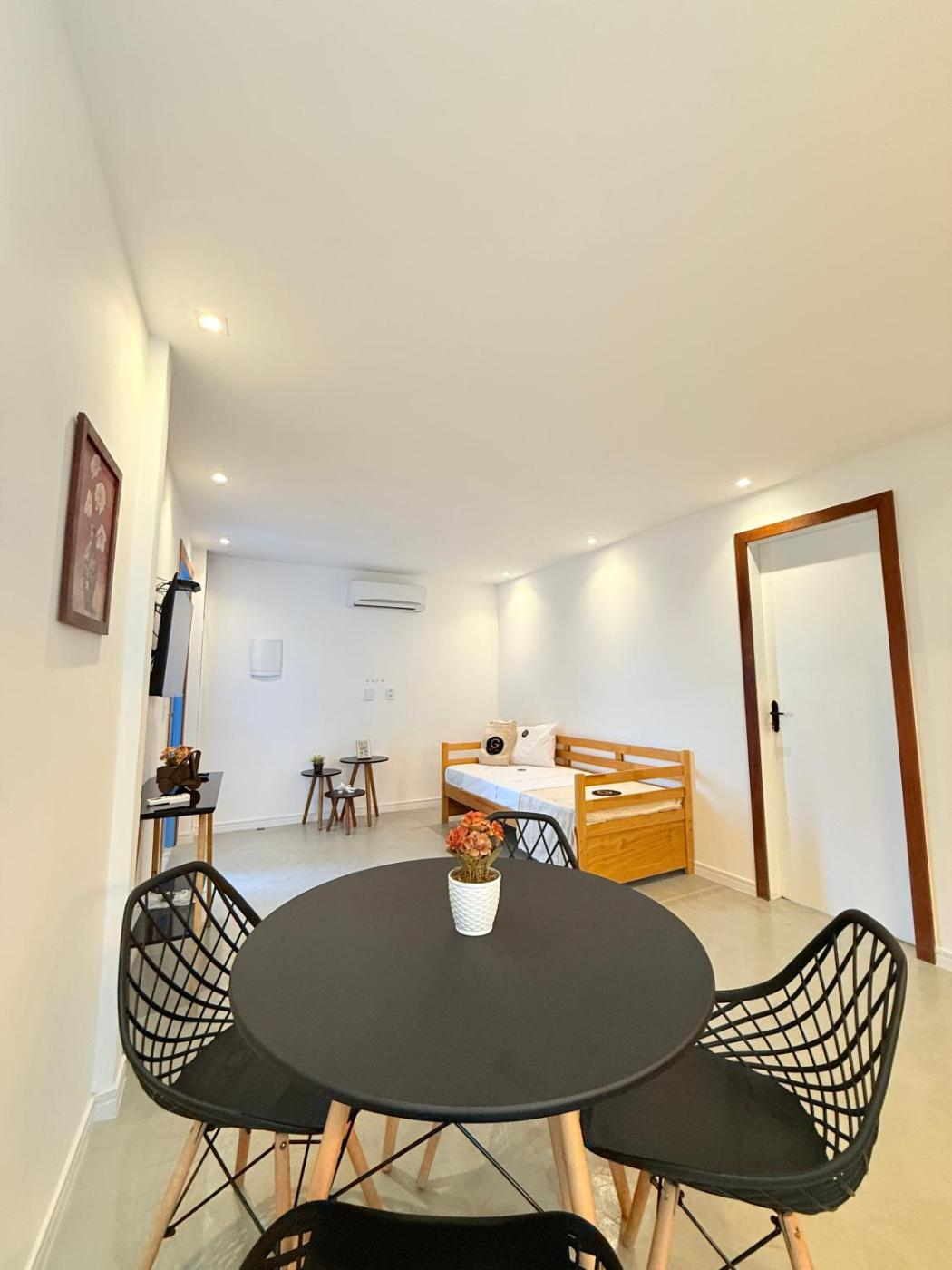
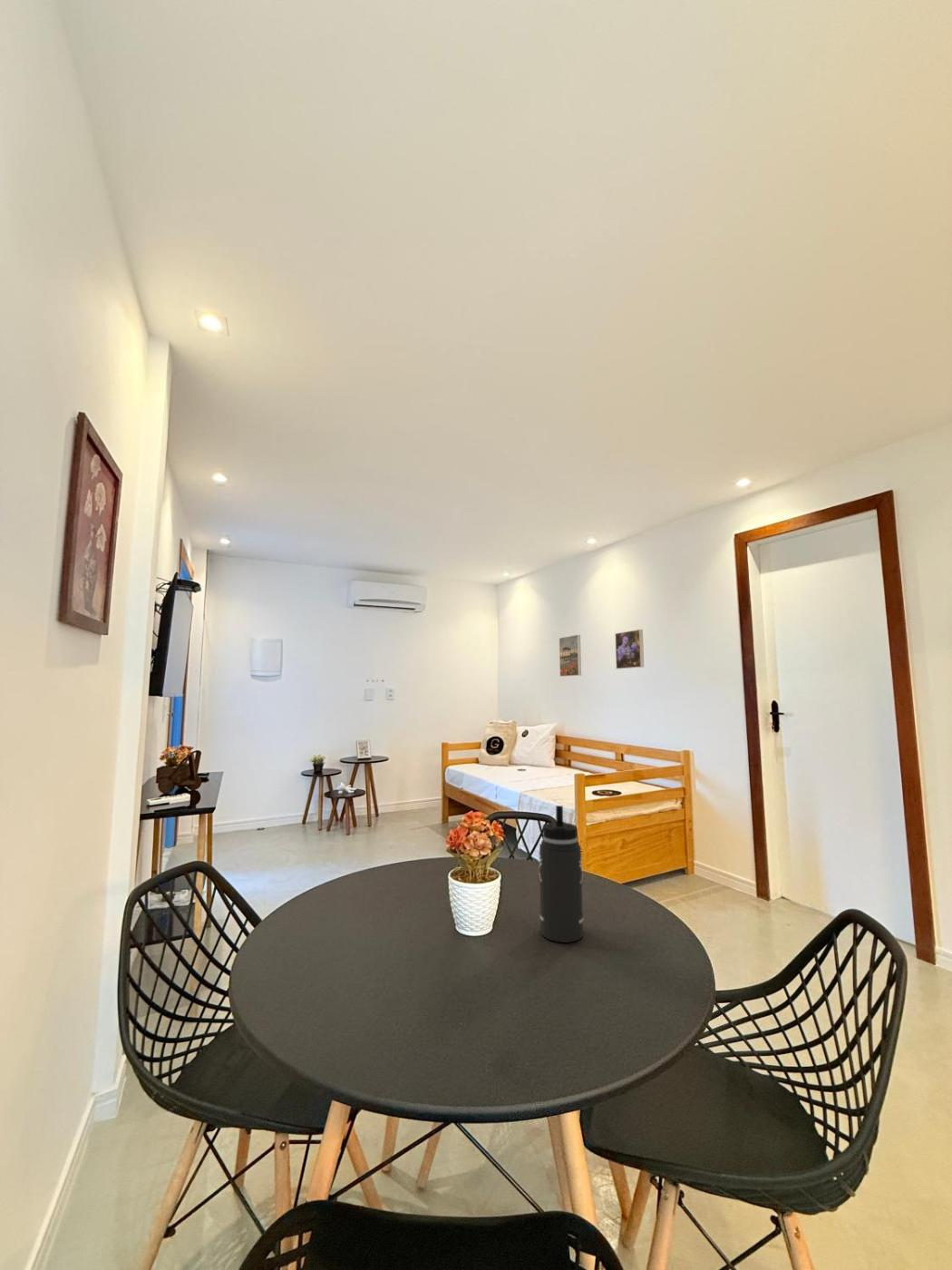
+ thermos bottle [538,805,584,943]
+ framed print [614,629,645,669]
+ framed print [559,634,582,678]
